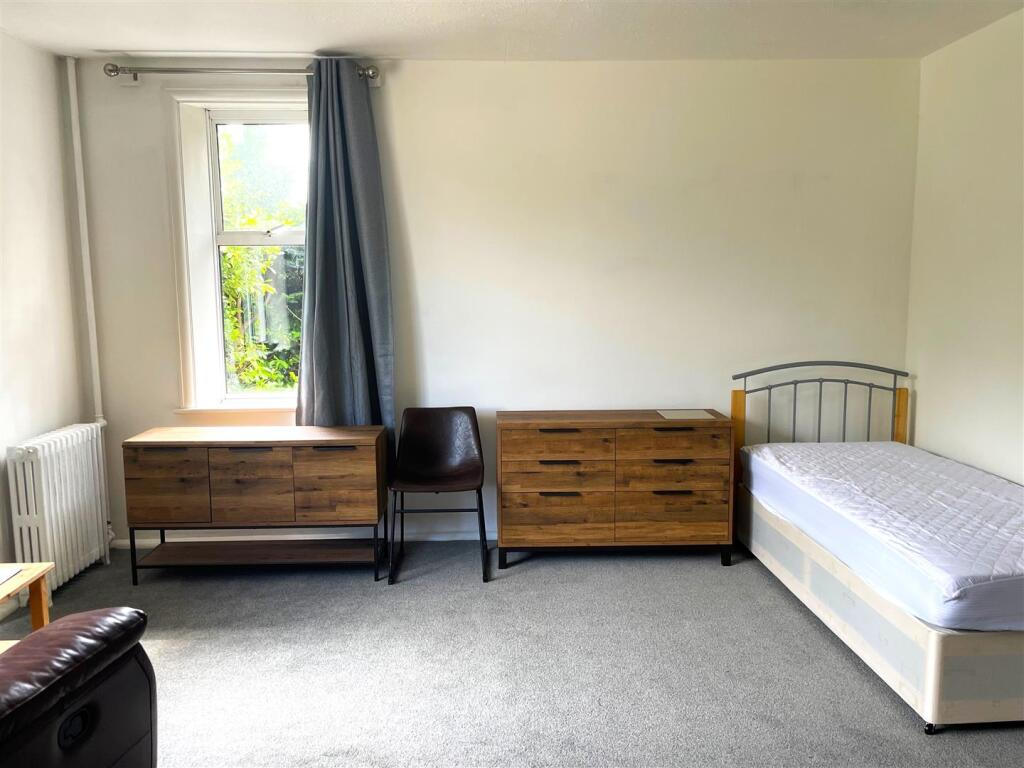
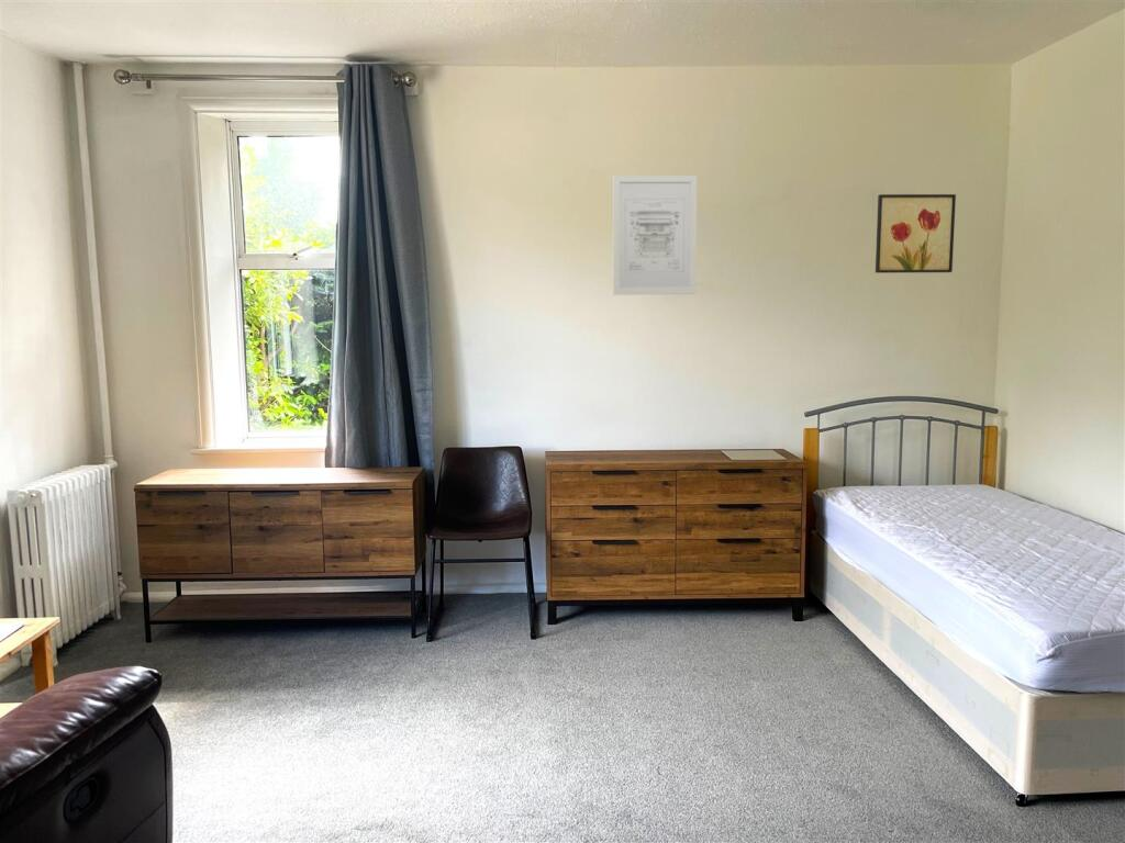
+ wall art [612,175,698,296]
+ wall art [875,193,957,274]
